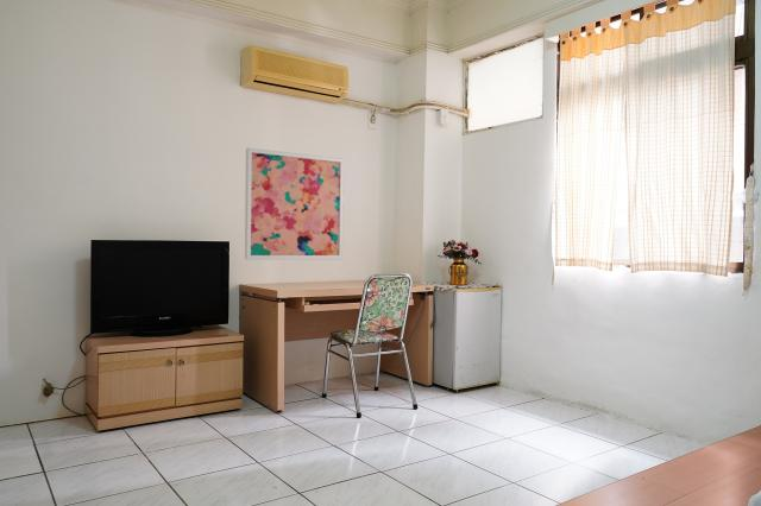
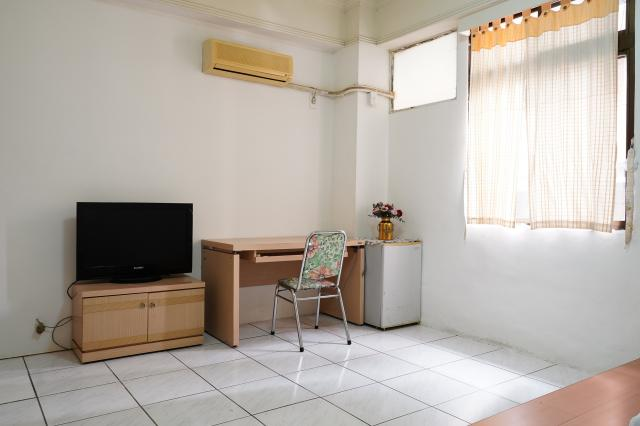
- wall art [244,147,345,260]
